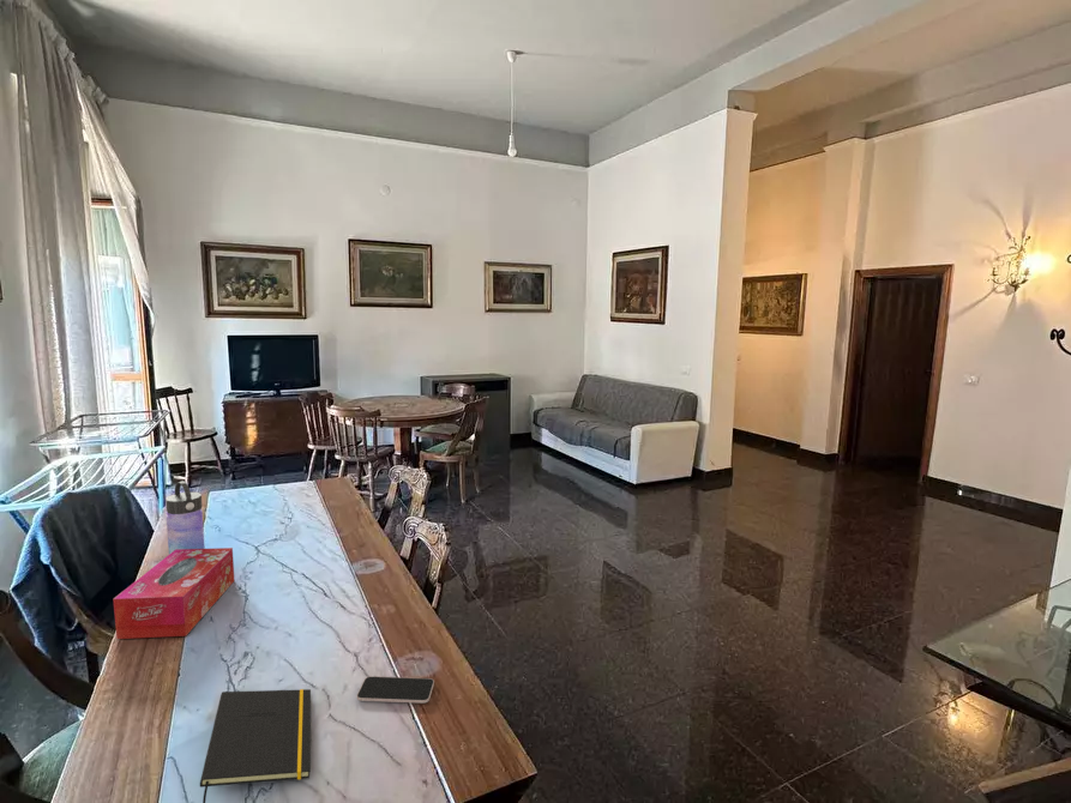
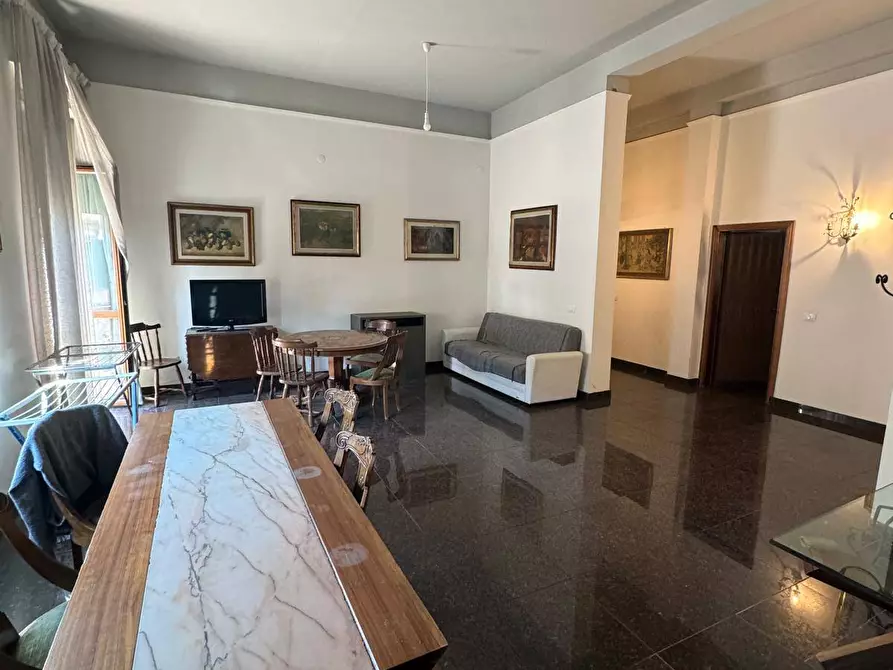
- notepad [199,688,312,803]
- tissue box [113,547,235,640]
- water bottle [164,481,206,555]
- smartphone [356,675,435,705]
